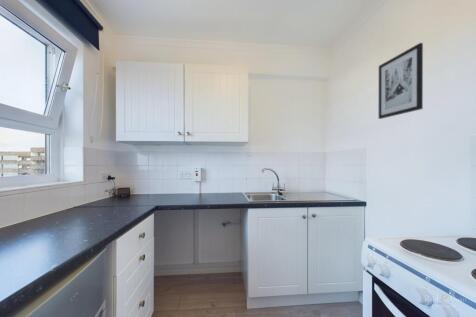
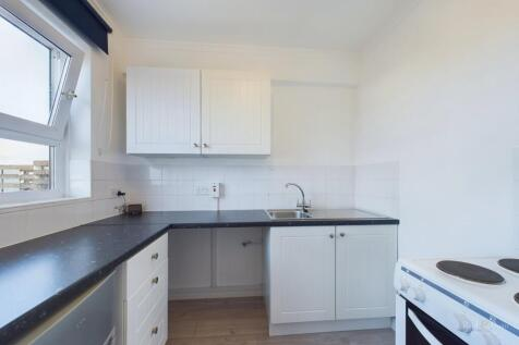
- wall art [378,42,424,120]
